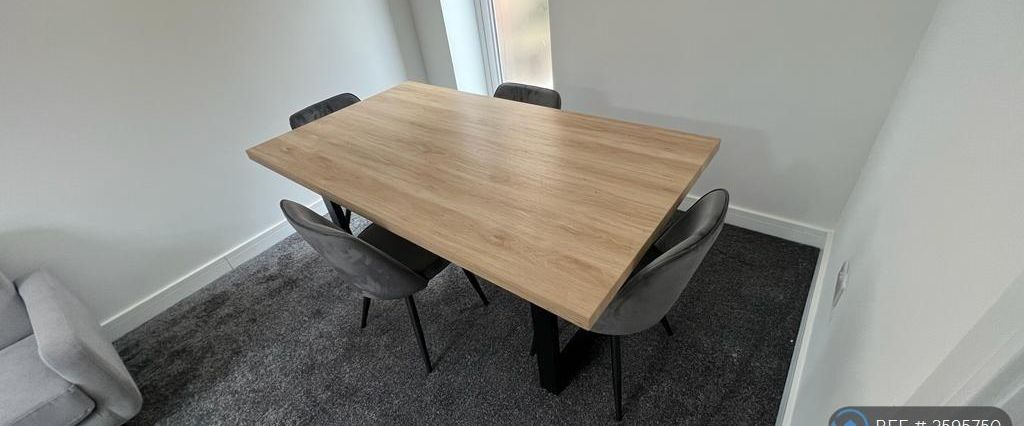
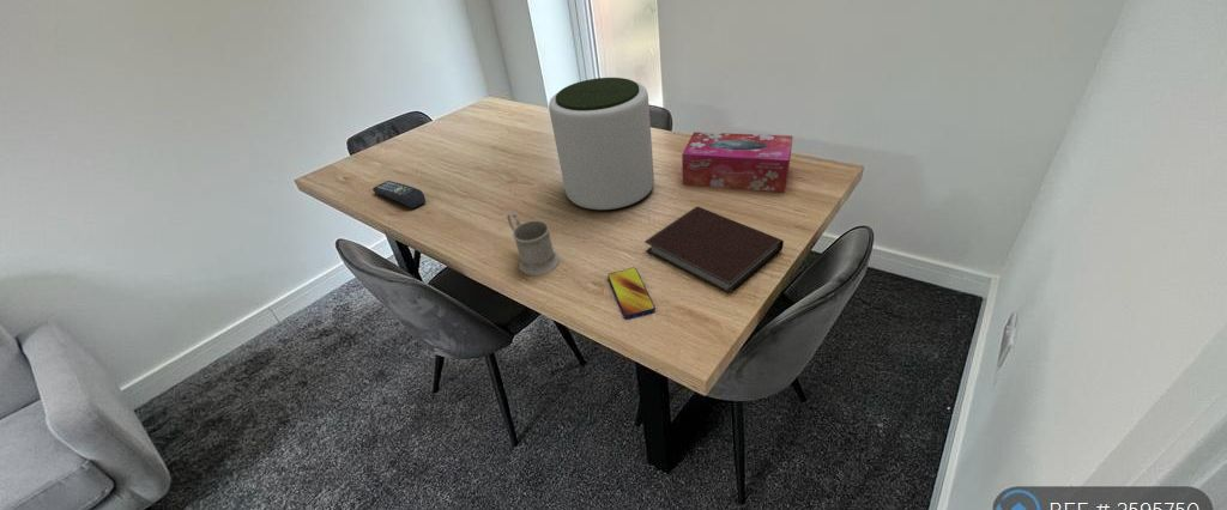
+ notebook [643,205,785,293]
+ smartphone [606,267,657,320]
+ mug [507,210,561,277]
+ tissue box [681,130,794,194]
+ plant pot [548,77,655,211]
+ remote control [371,180,427,210]
